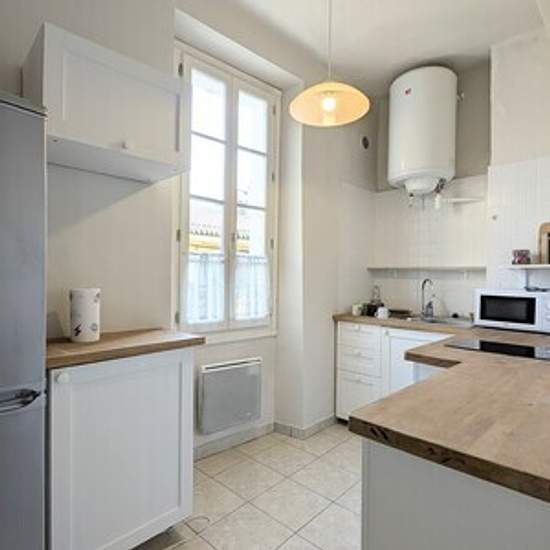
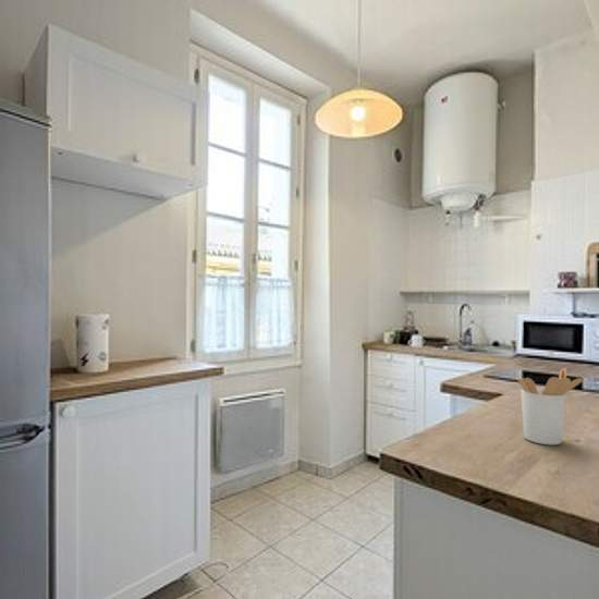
+ utensil holder [516,367,584,445]
